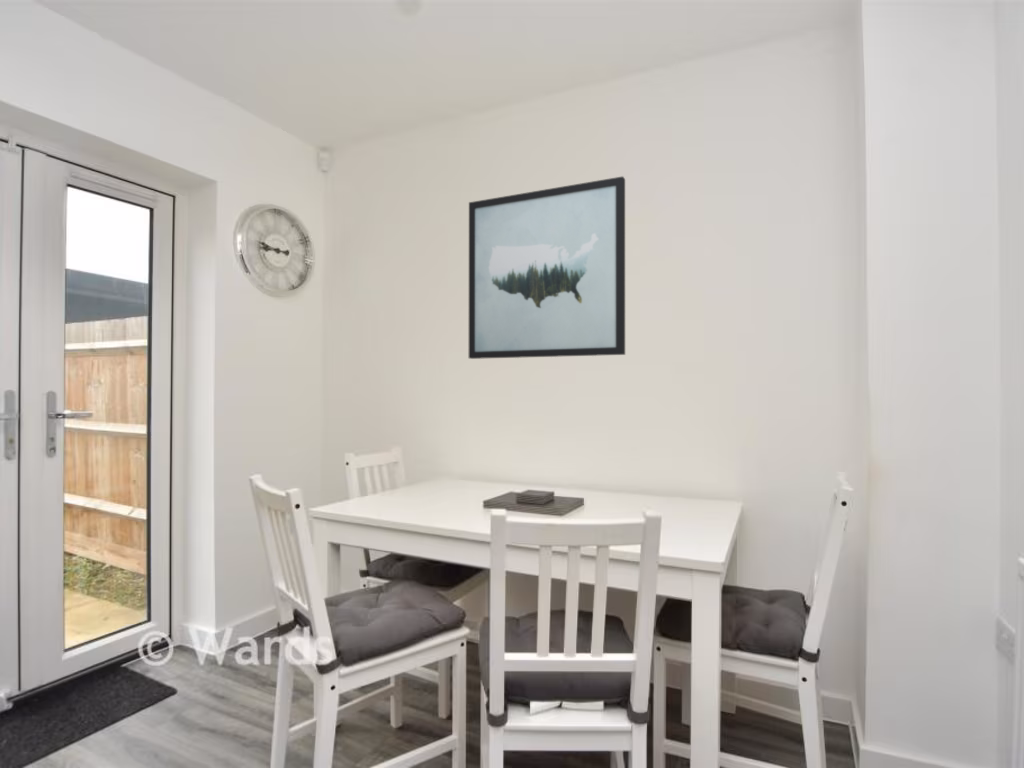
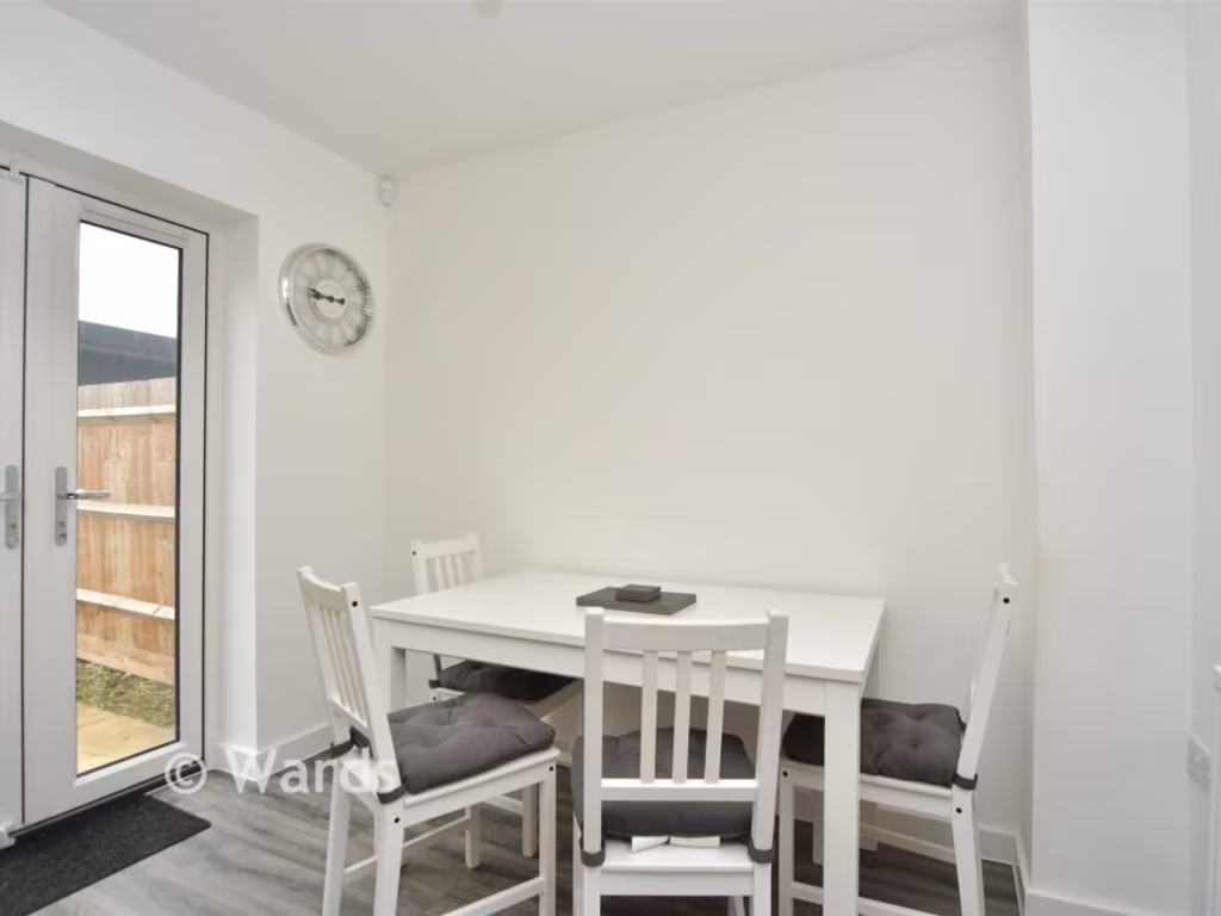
- wall art [468,175,626,360]
